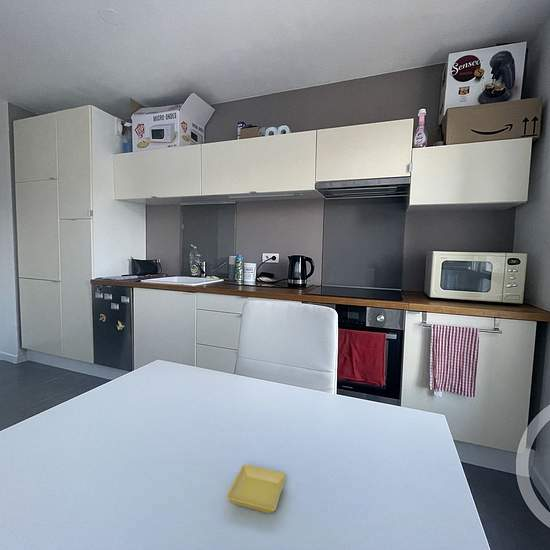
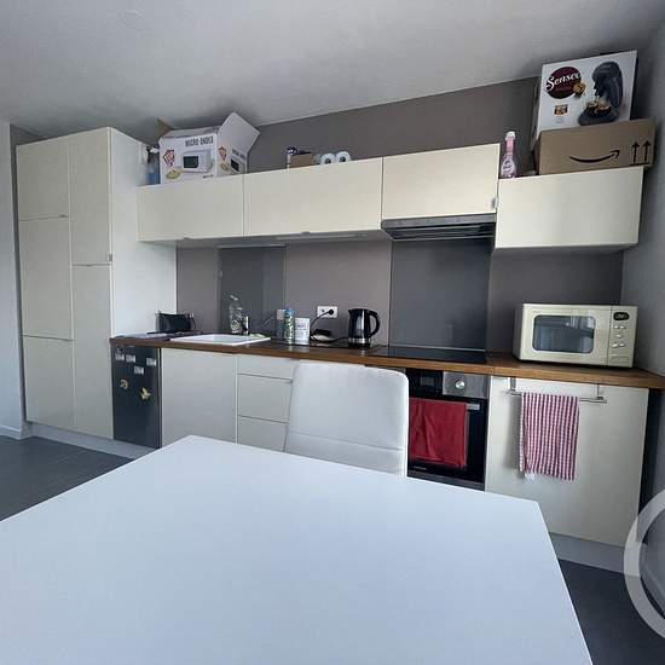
- saucer [226,463,287,514]
